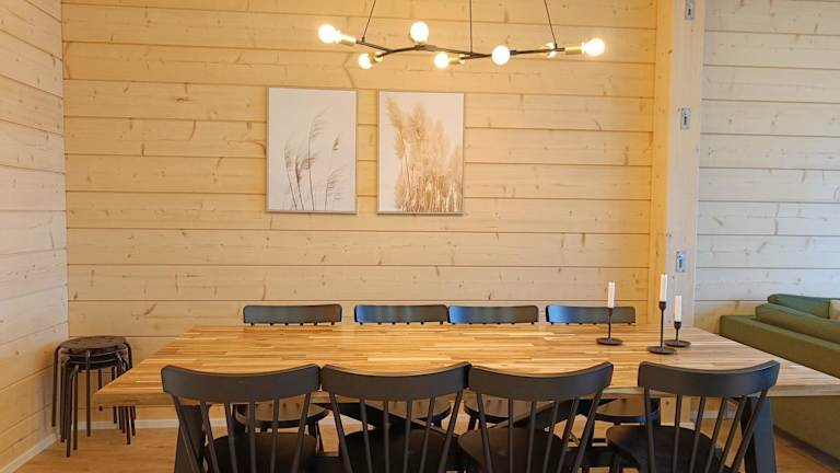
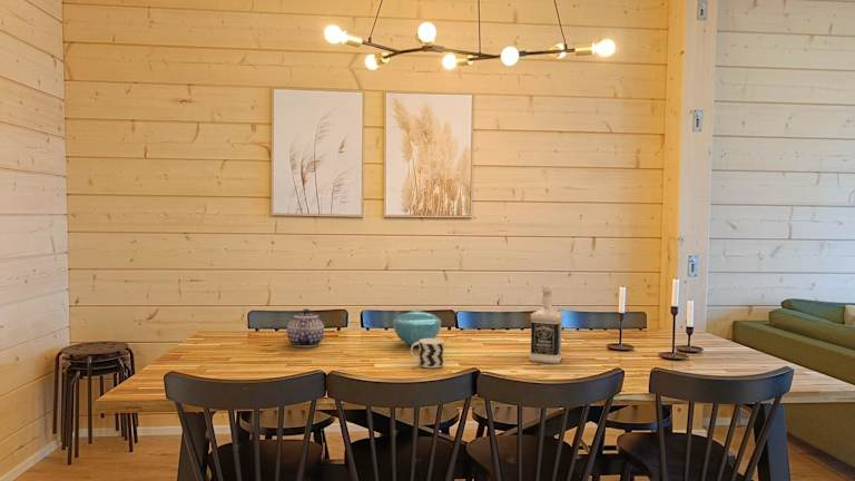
+ bowl [392,310,442,347]
+ teapot [286,308,325,349]
+ cup [410,337,445,369]
+ bottle [528,285,564,365]
